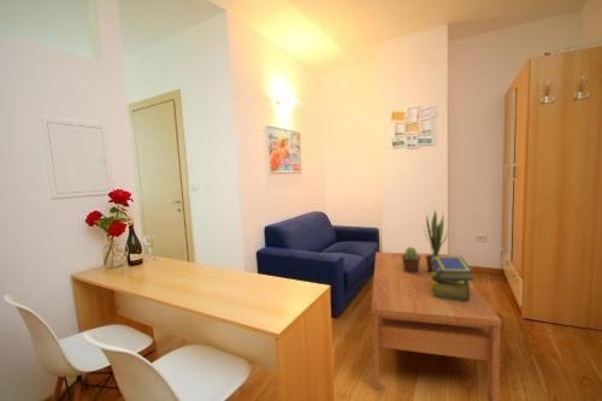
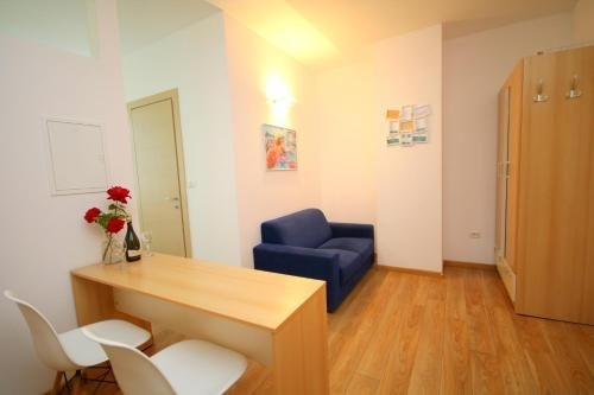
- potted plant [401,210,449,275]
- stack of books [431,255,474,302]
- coffee table [370,250,503,401]
